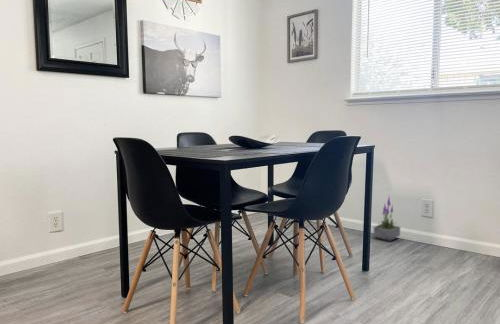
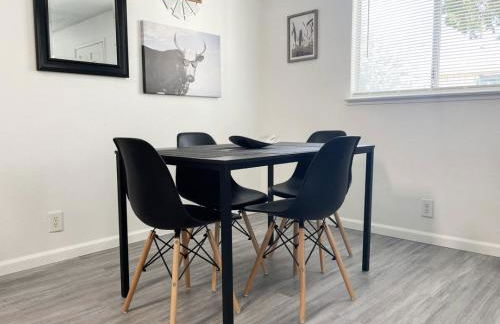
- potted plant [373,194,401,242]
